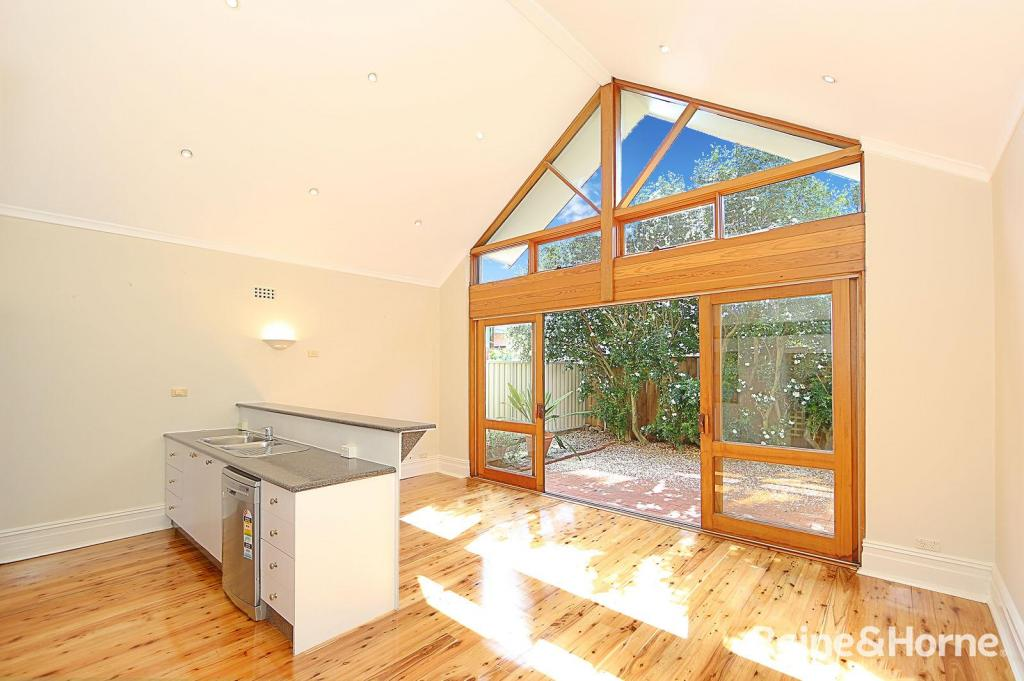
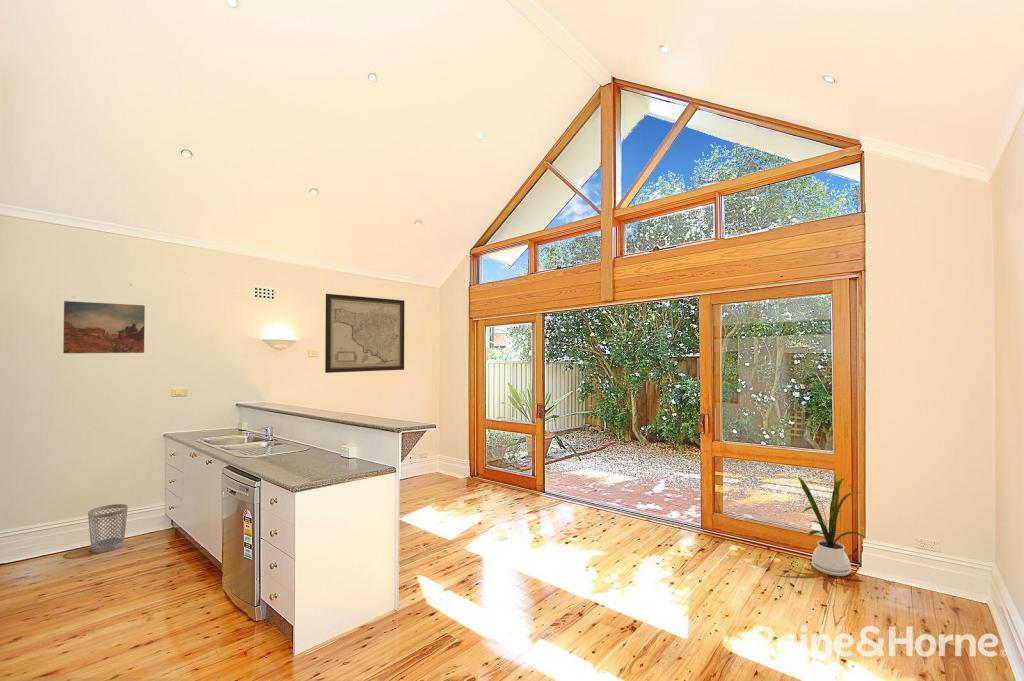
+ house plant [790,463,868,577]
+ wall art [62,300,146,354]
+ wastebasket [87,503,129,554]
+ wall art [324,293,405,374]
